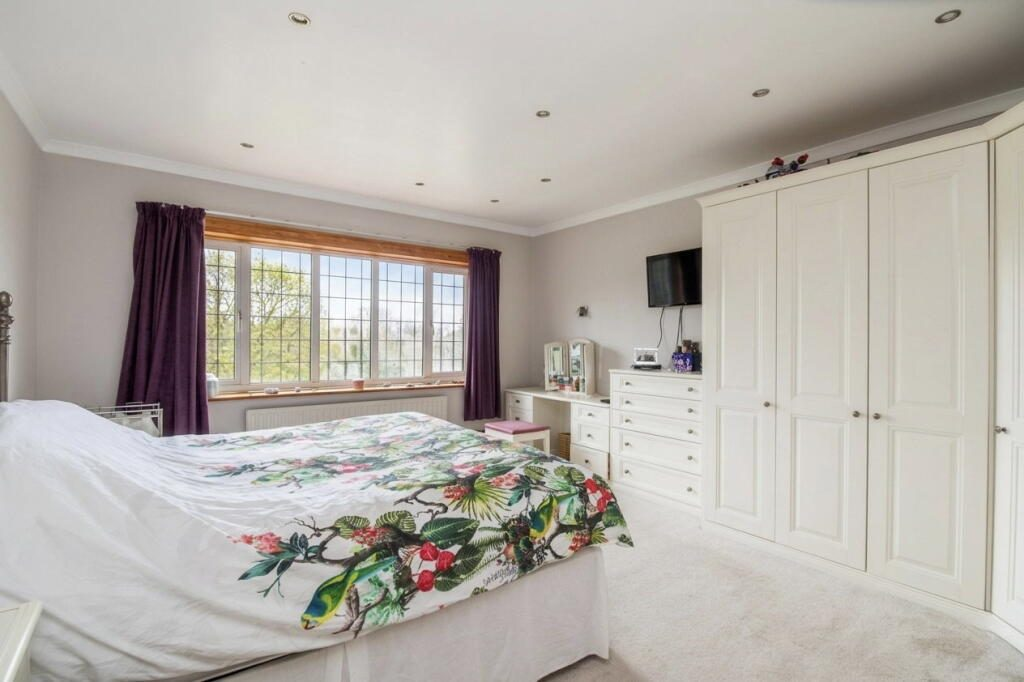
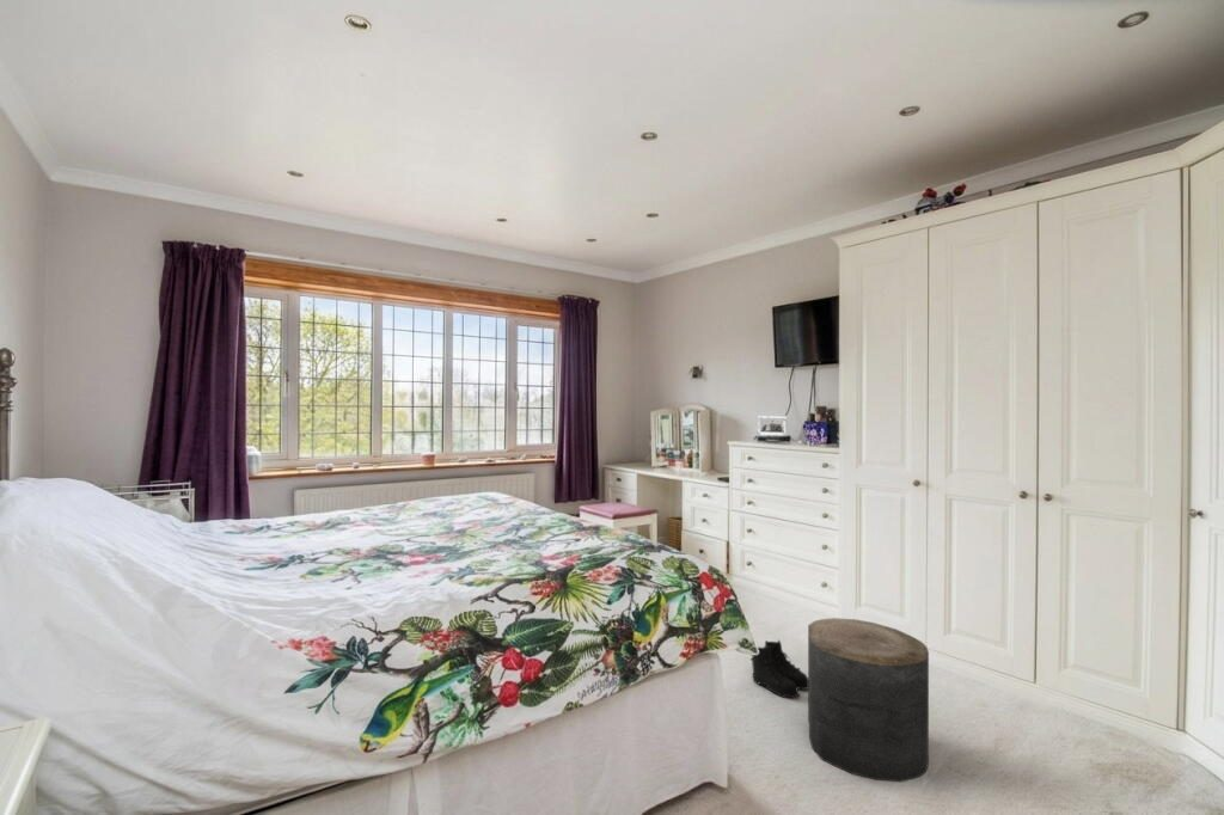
+ stool [807,617,930,783]
+ boots [749,639,808,699]
